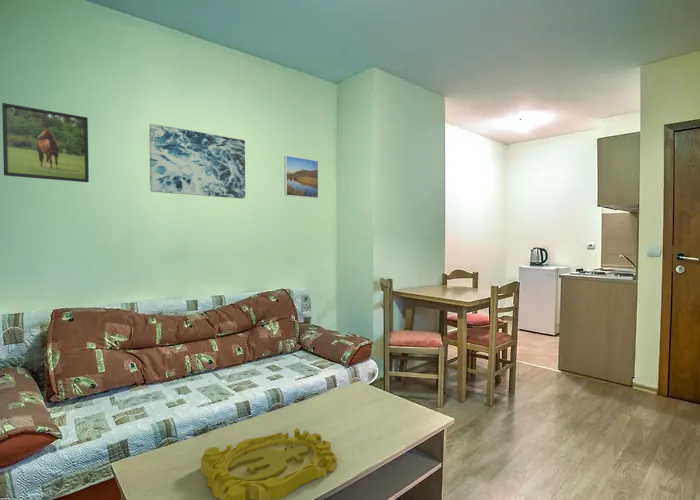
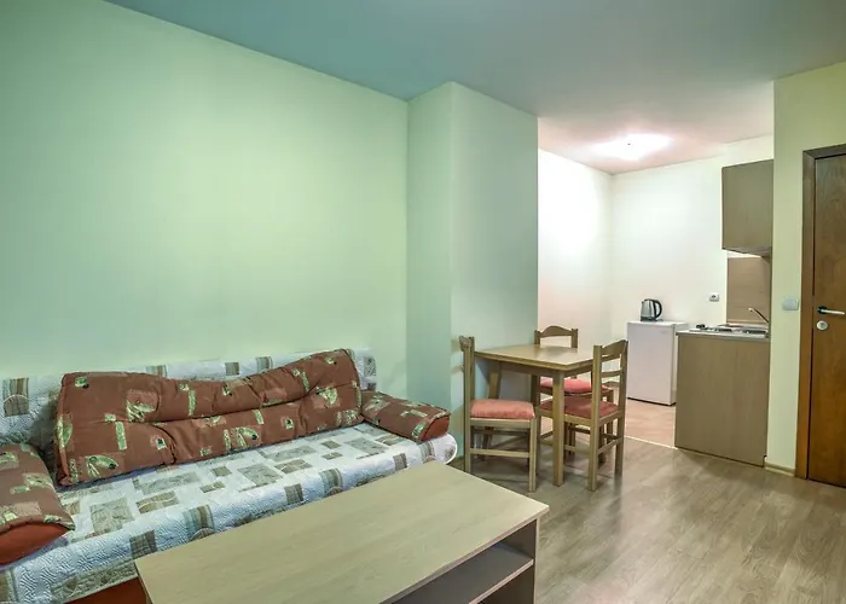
- wall art [148,123,246,200]
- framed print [283,155,319,199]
- decorative tray [200,428,338,500]
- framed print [1,102,90,183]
